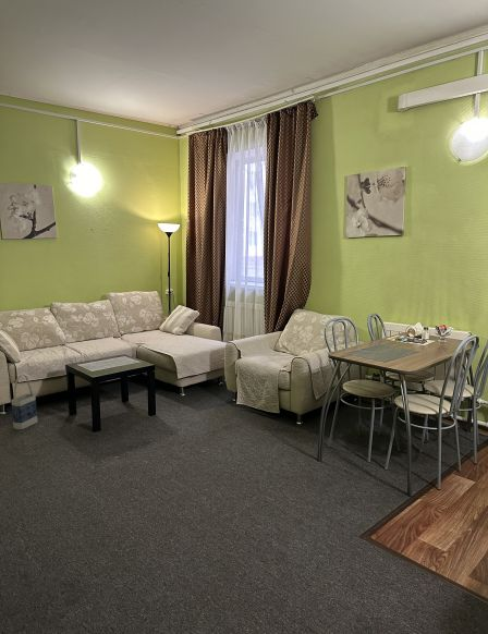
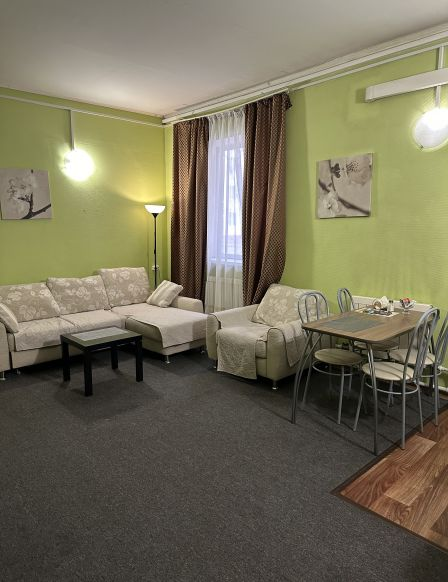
- bag [11,374,38,430]
